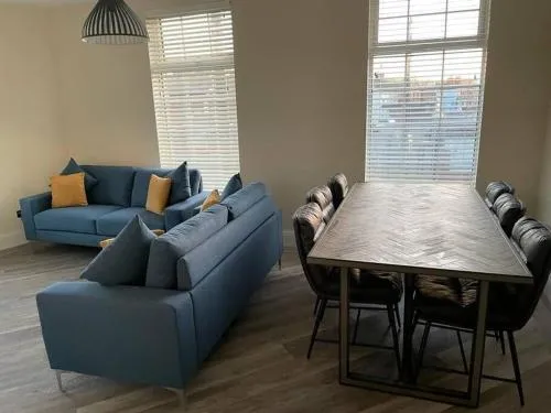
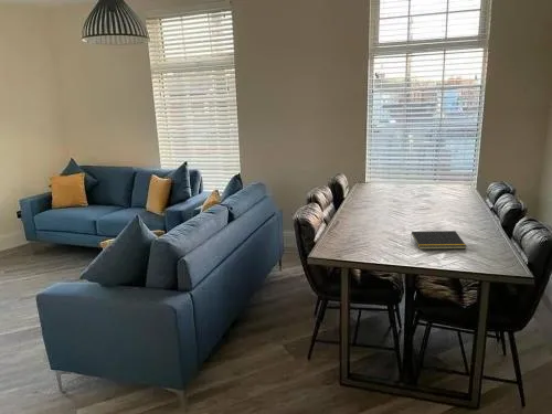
+ notepad [410,230,467,251]
